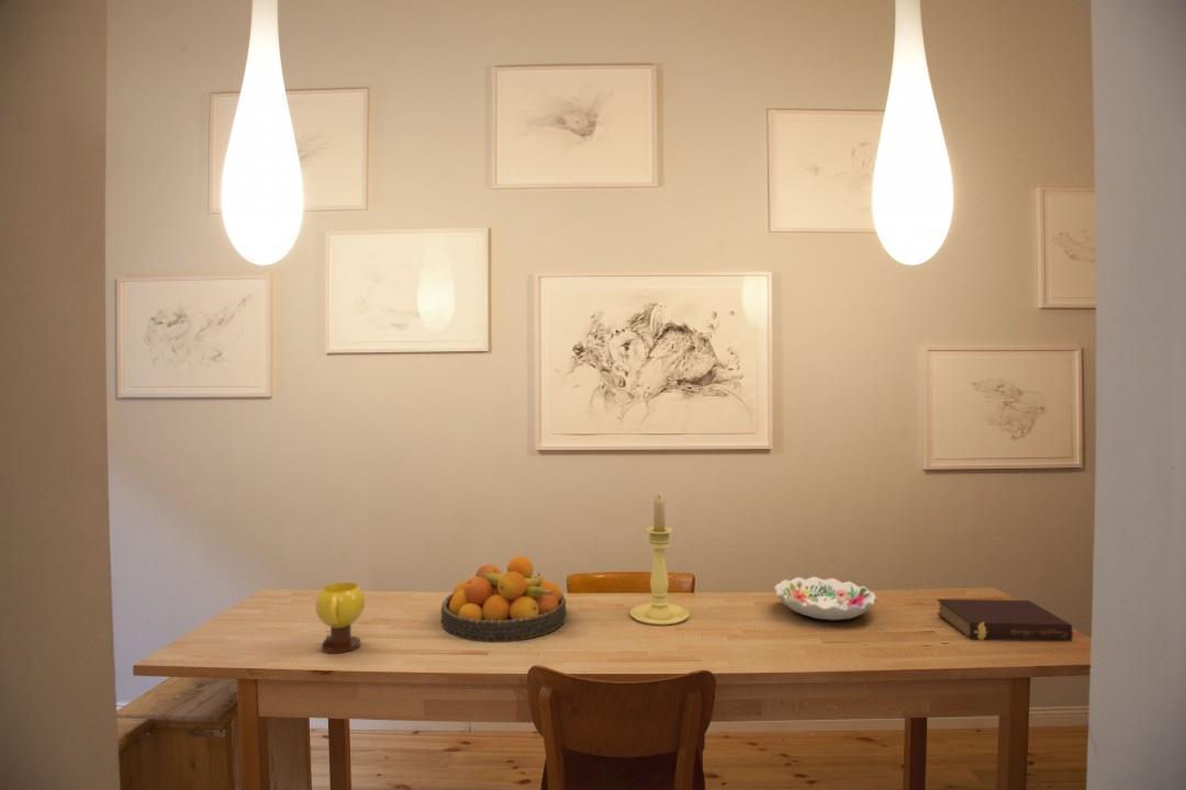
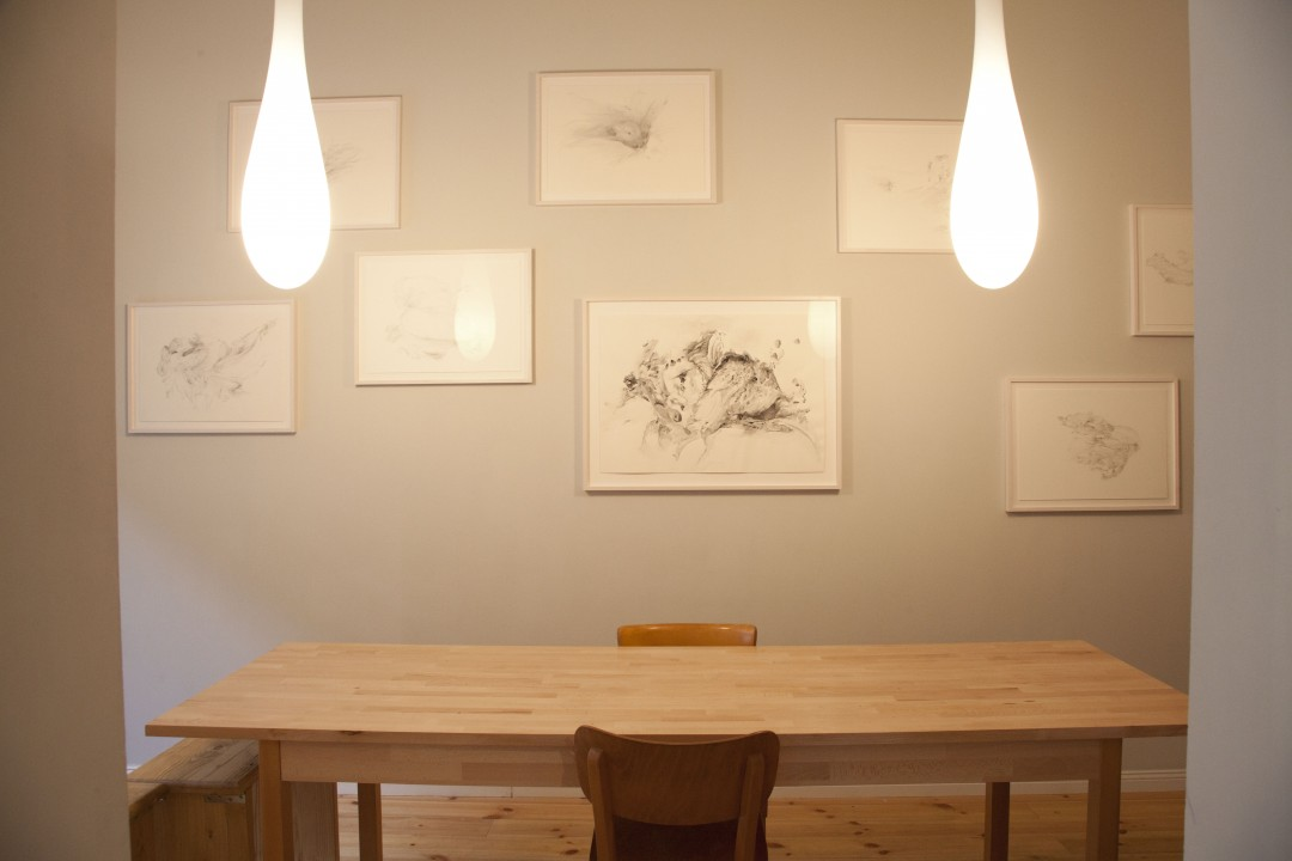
- candle holder [629,494,691,627]
- mug [314,582,366,655]
- decorative bowl [773,576,877,621]
- fruit bowl [440,555,568,643]
- book [936,598,1074,642]
